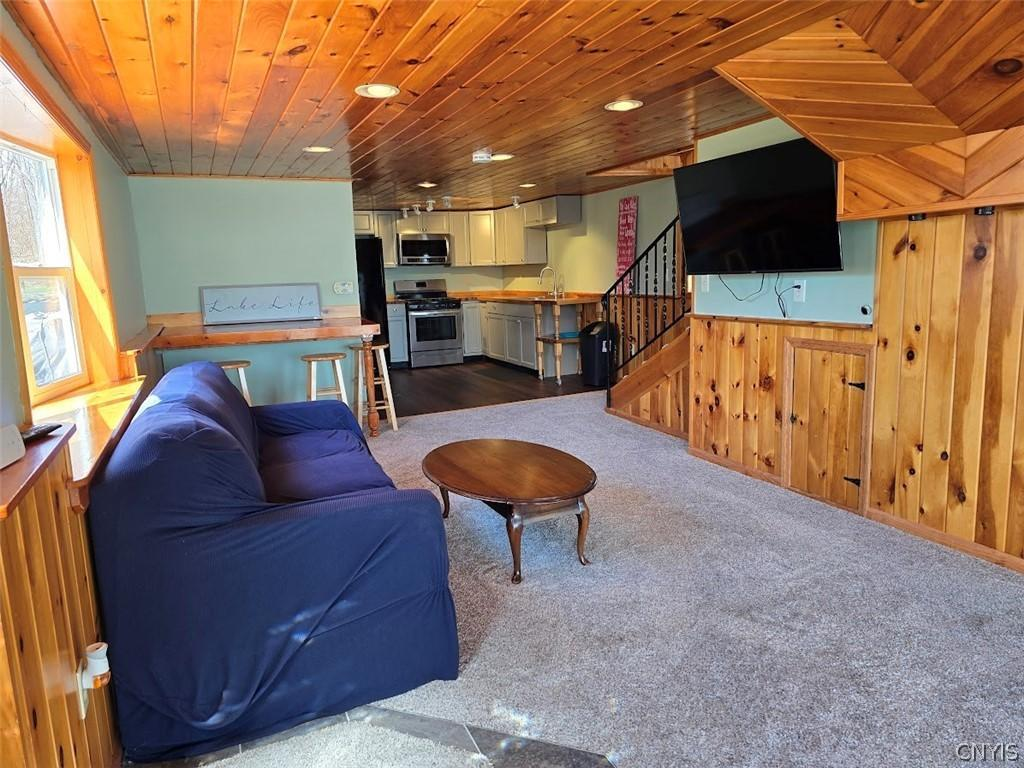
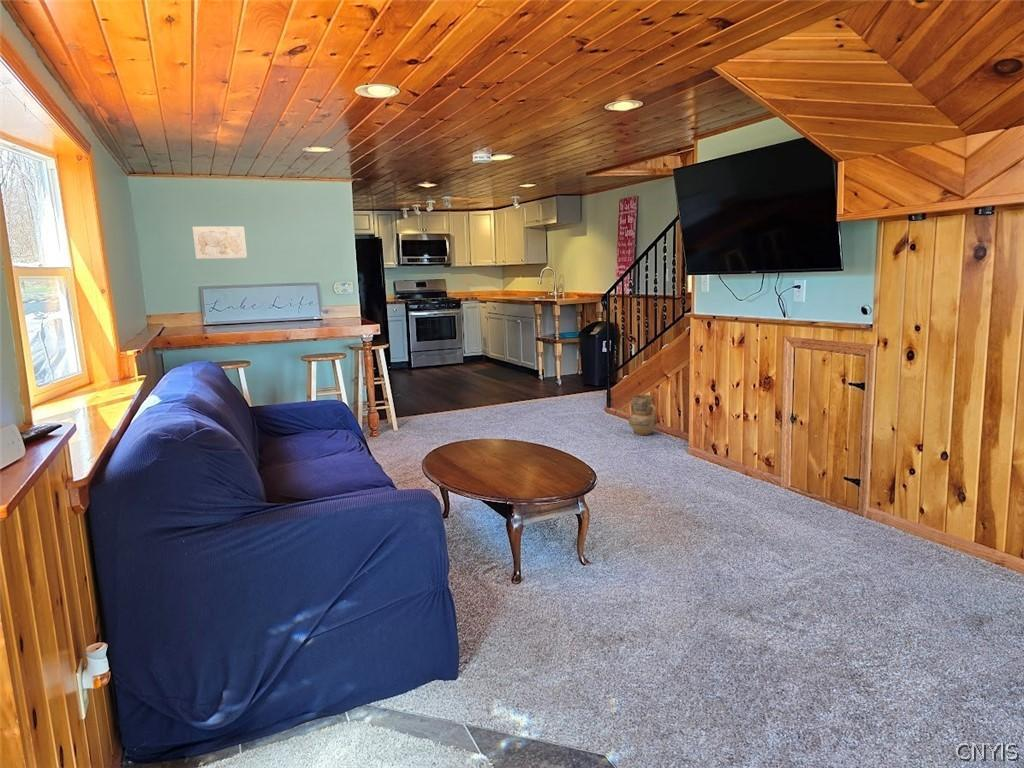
+ wall art [192,225,248,260]
+ ceramic jug [628,394,659,436]
